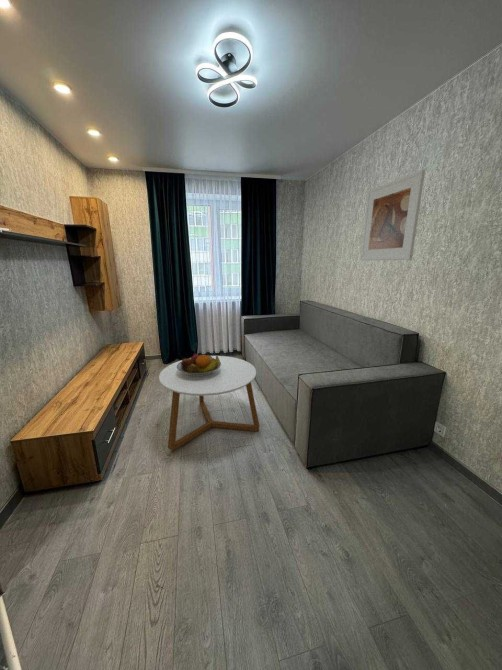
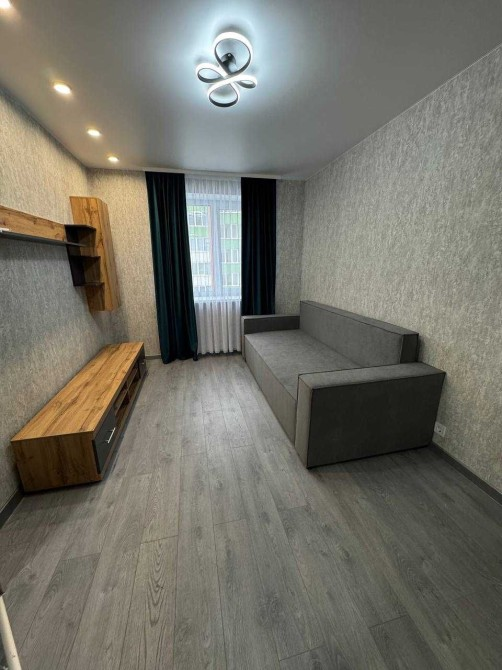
- fruit bowl [177,352,221,376]
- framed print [360,169,426,261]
- coffee table [158,355,260,452]
